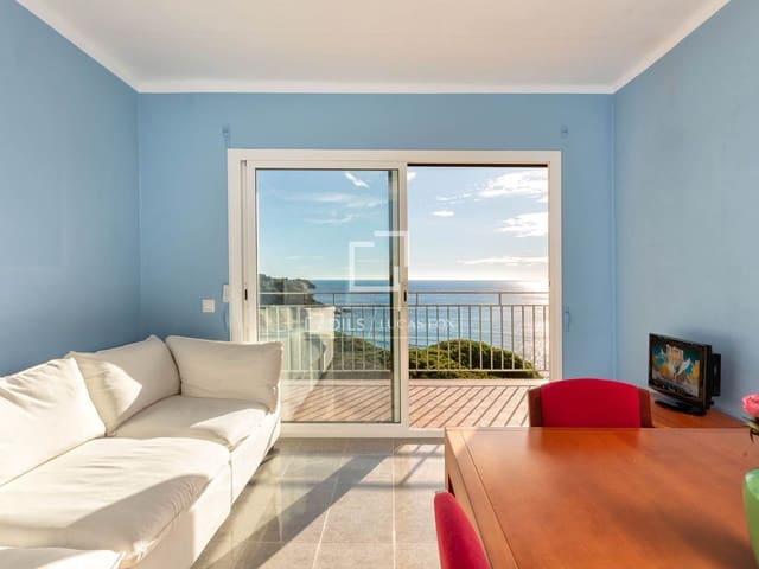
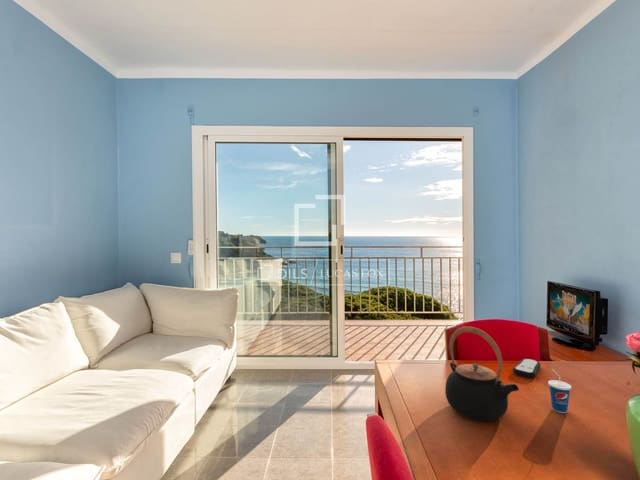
+ cup [547,368,572,414]
+ teapot [444,326,520,422]
+ remote control [512,358,542,379]
